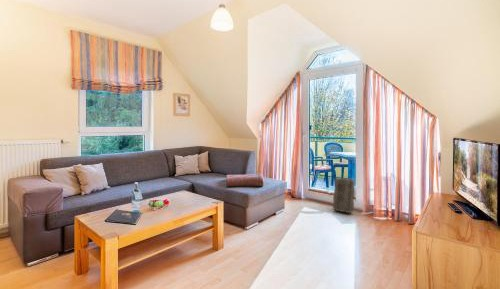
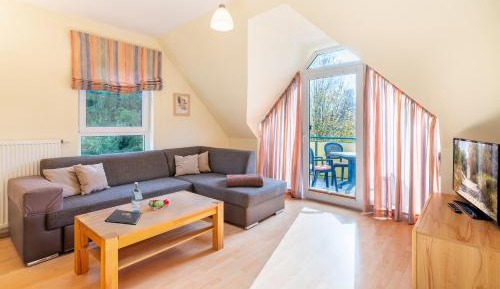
- backpack [332,177,356,214]
